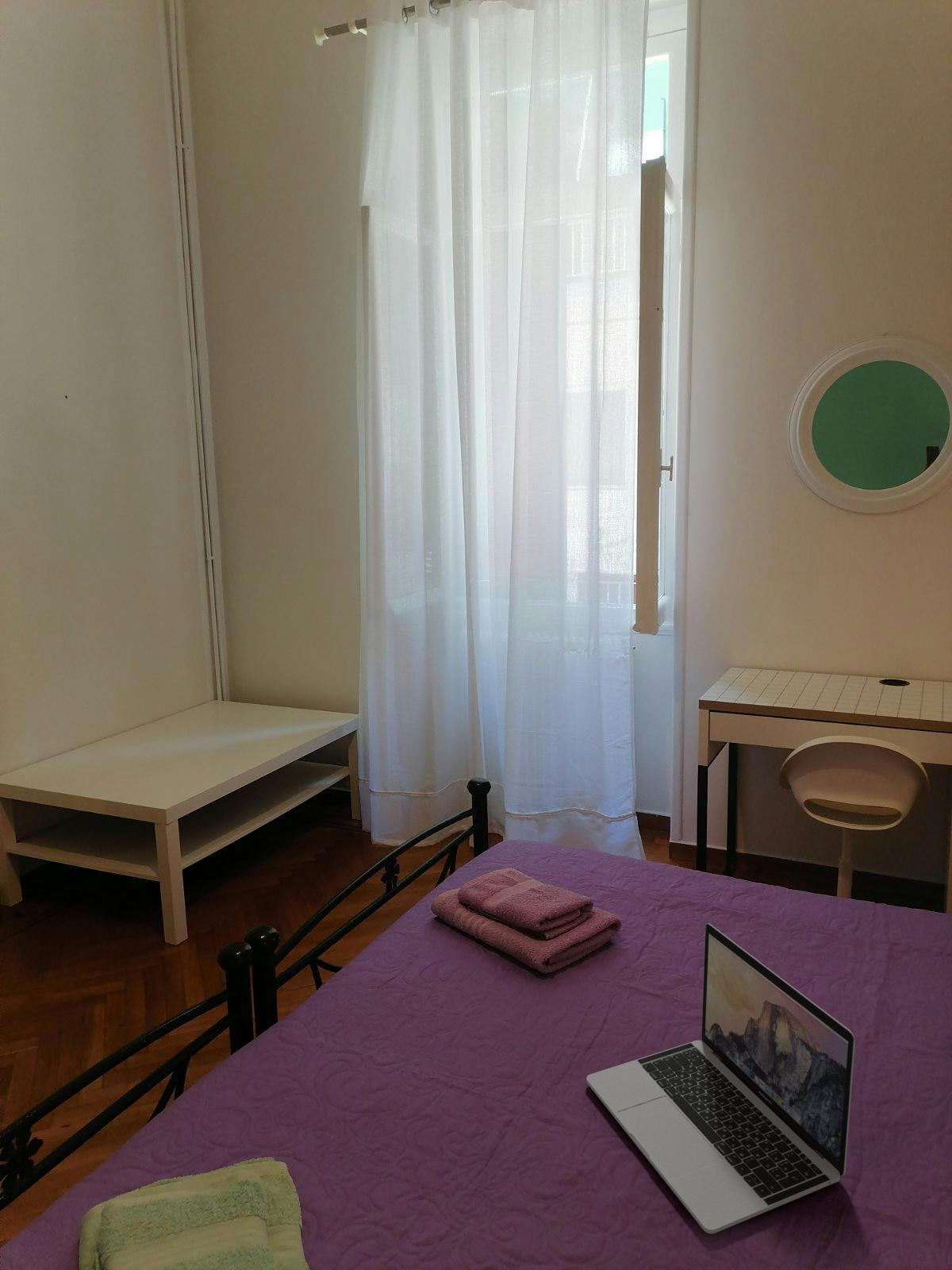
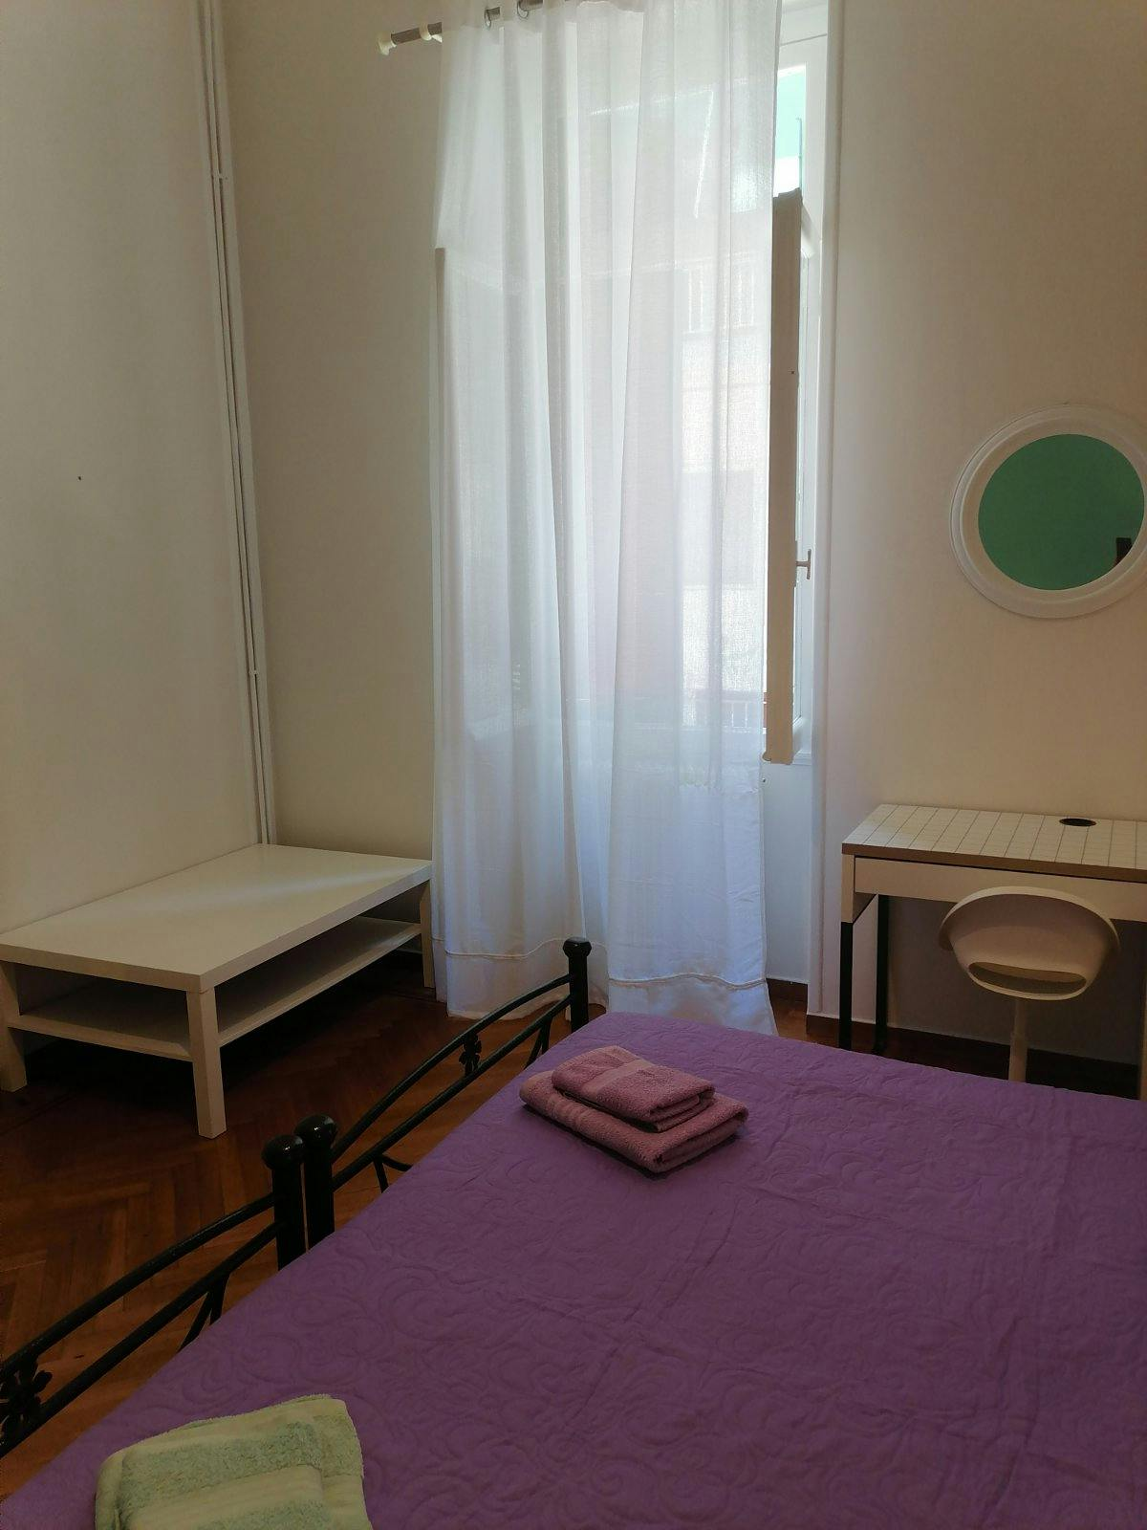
- laptop [585,922,856,1234]
